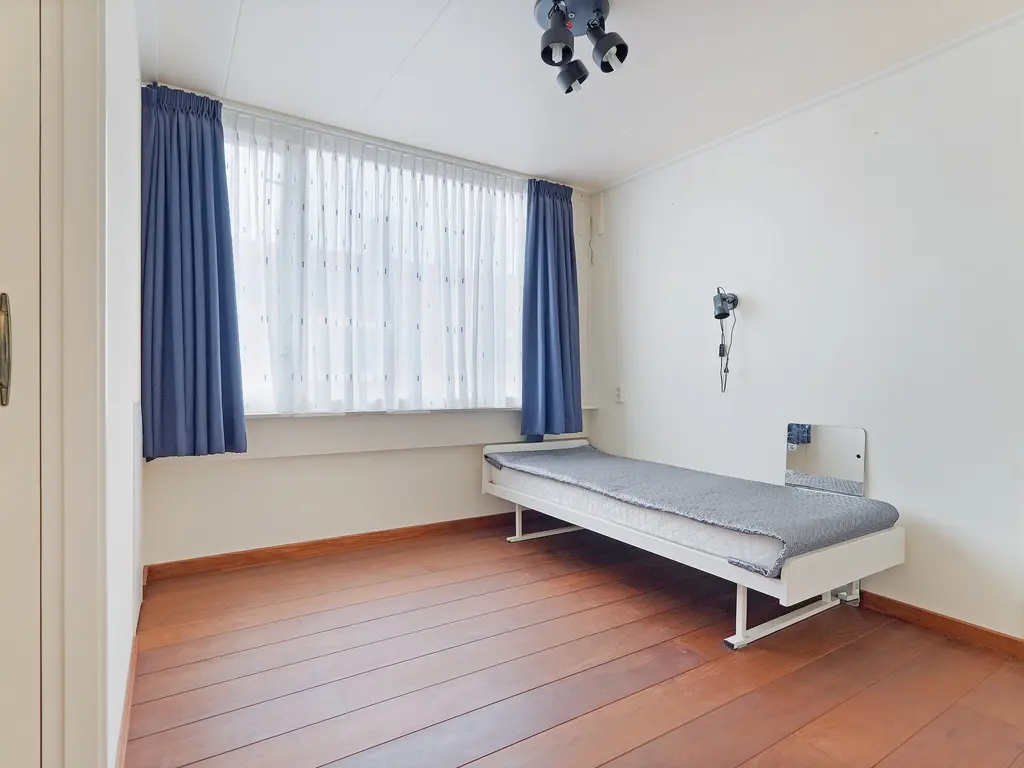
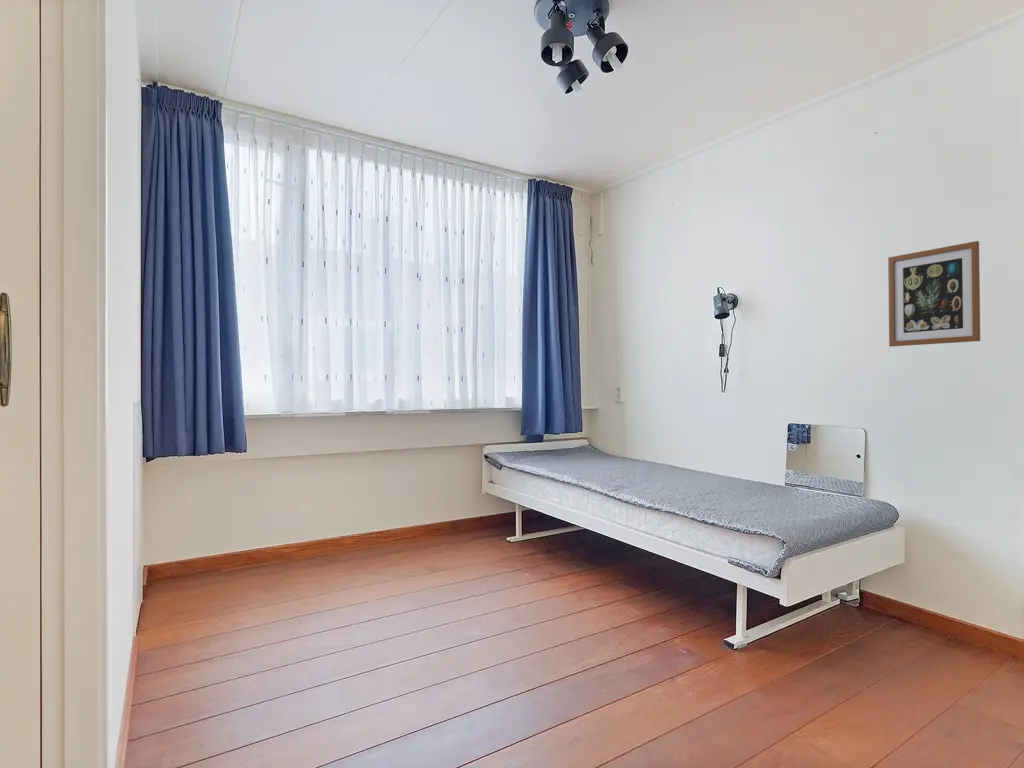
+ wall art [887,240,981,348]
